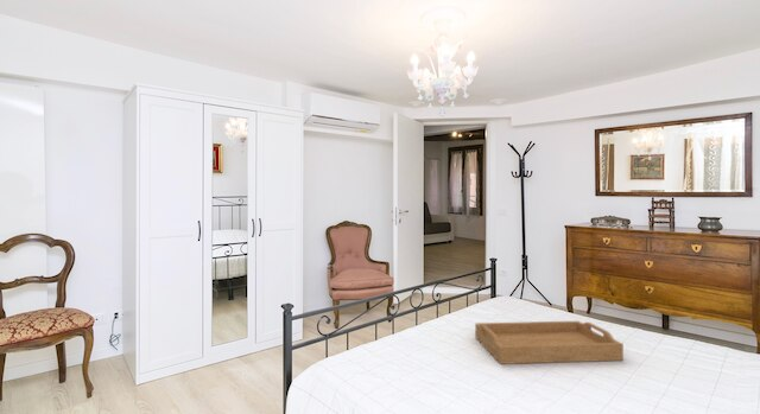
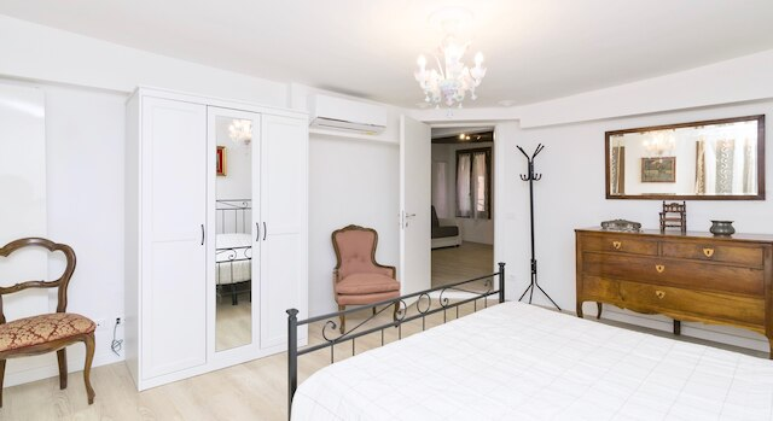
- serving tray [474,320,625,365]
